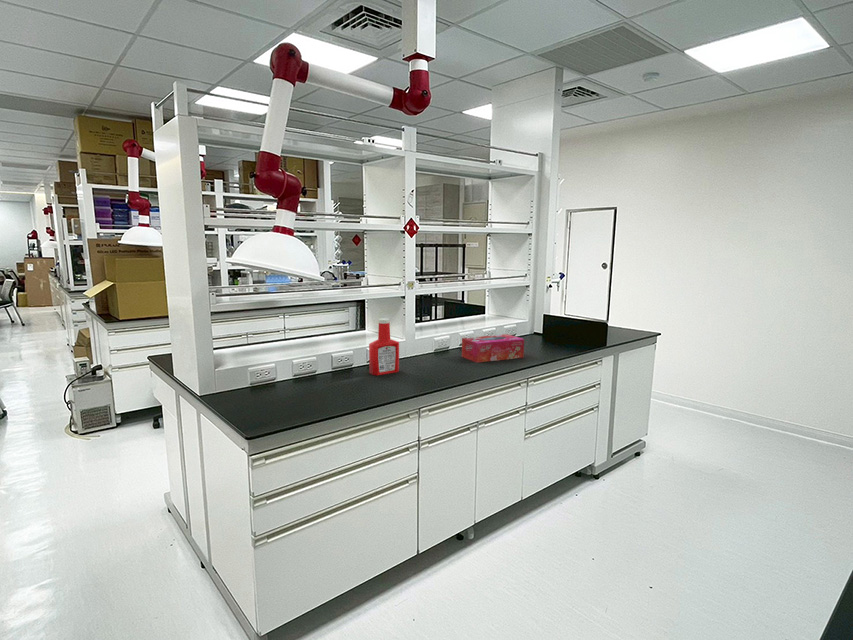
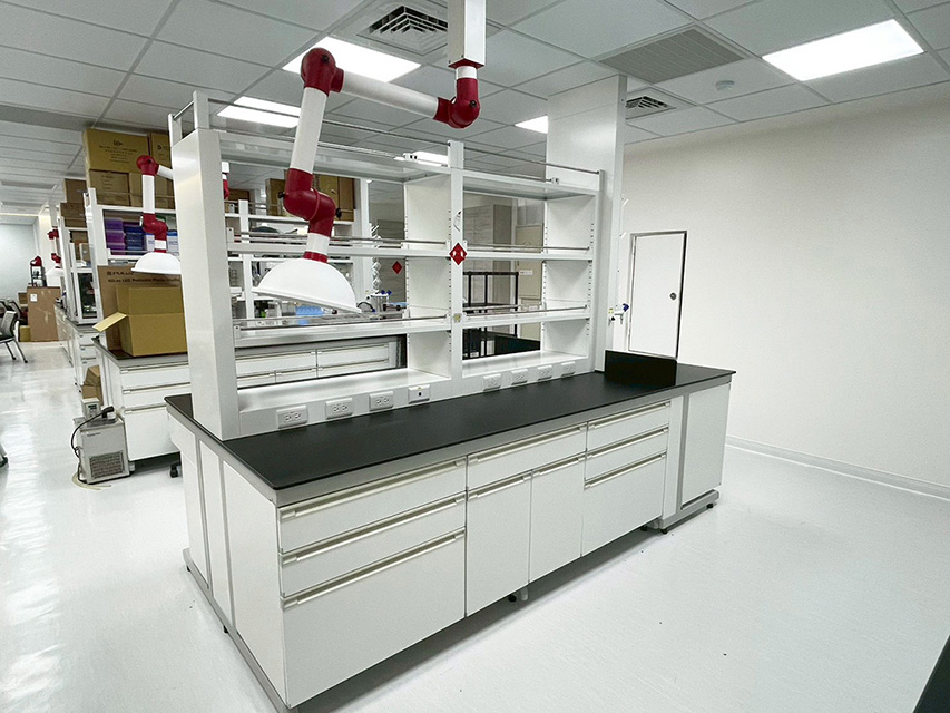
- tissue box [461,333,525,364]
- soap bottle [368,317,400,376]
